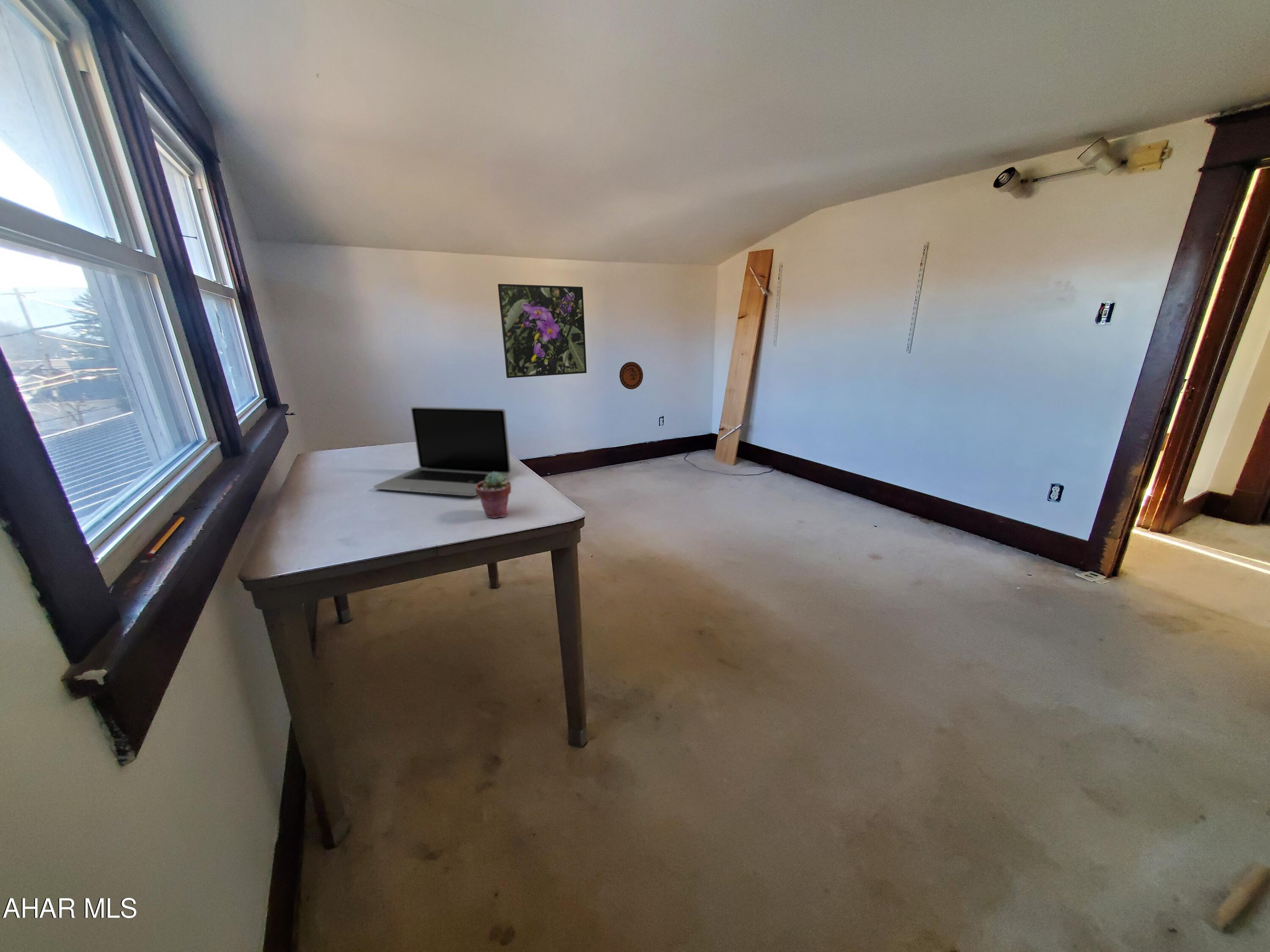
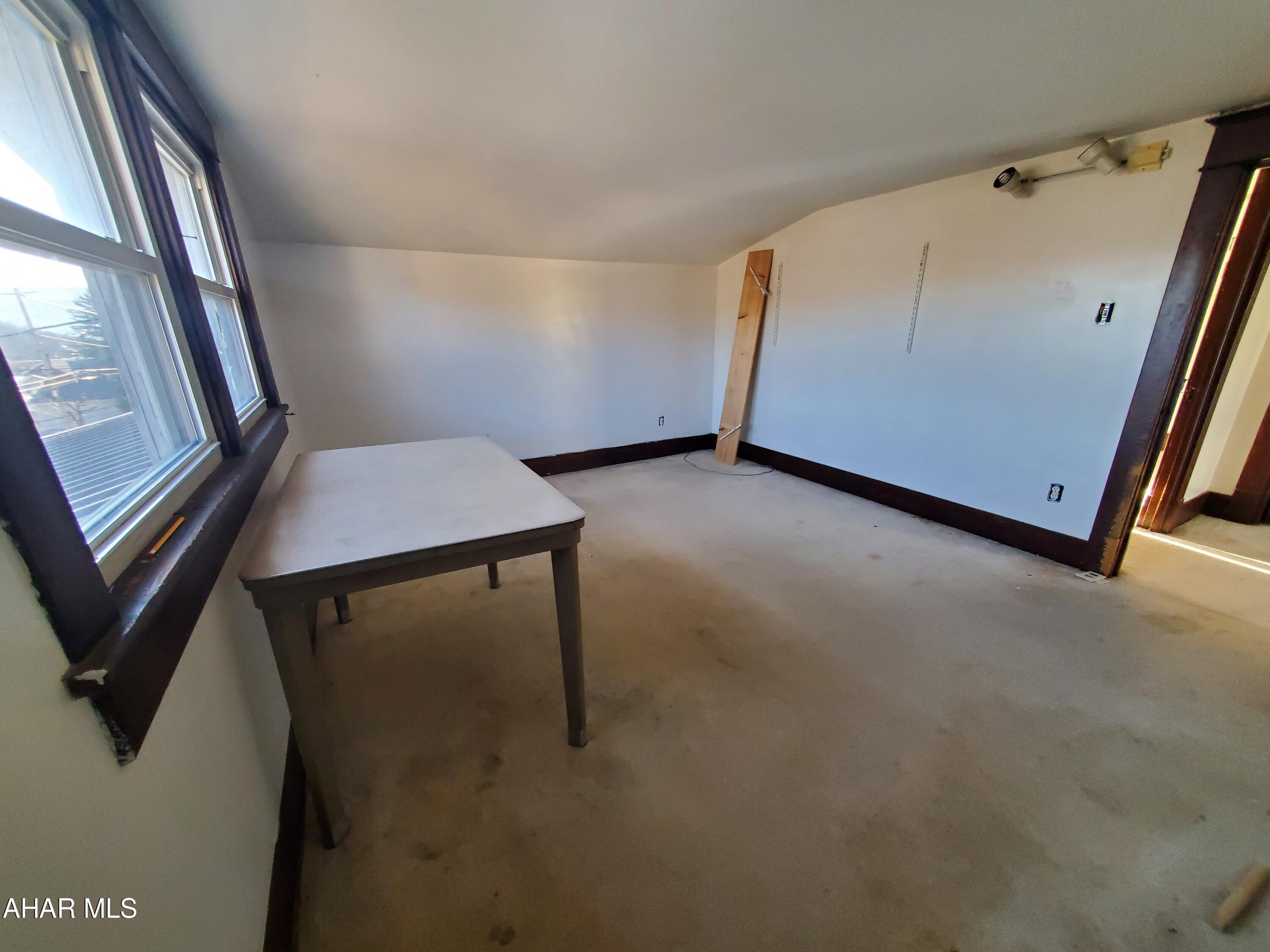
- laptop [373,406,511,496]
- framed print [497,283,587,378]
- decorative plate [619,361,643,390]
- potted succulent [475,472,511,519]
